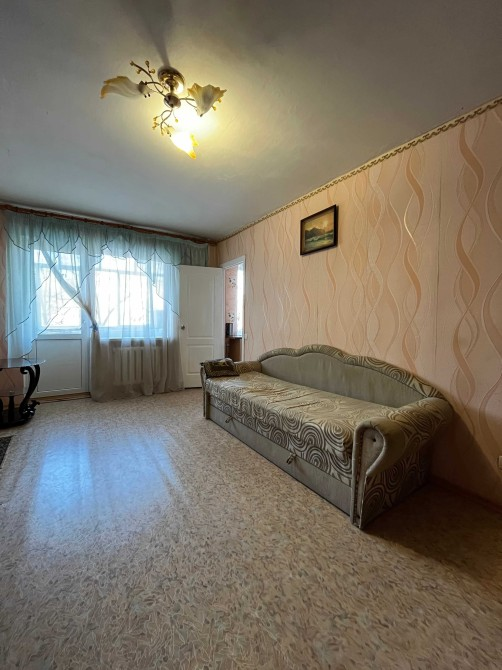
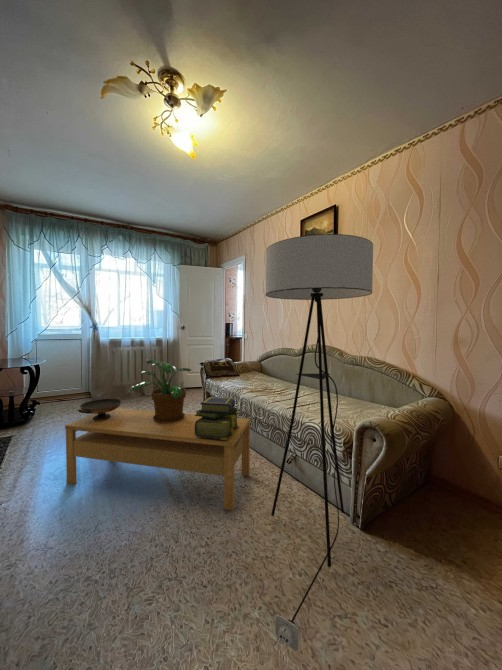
+ potted plant [127,358,192,423]
+ stack of books [194,396,240,440]
+ floor lamp [265,233,374,651]
+ coffee table [64,407,251,512]
+ decorative bowl [77,396,123,420]
